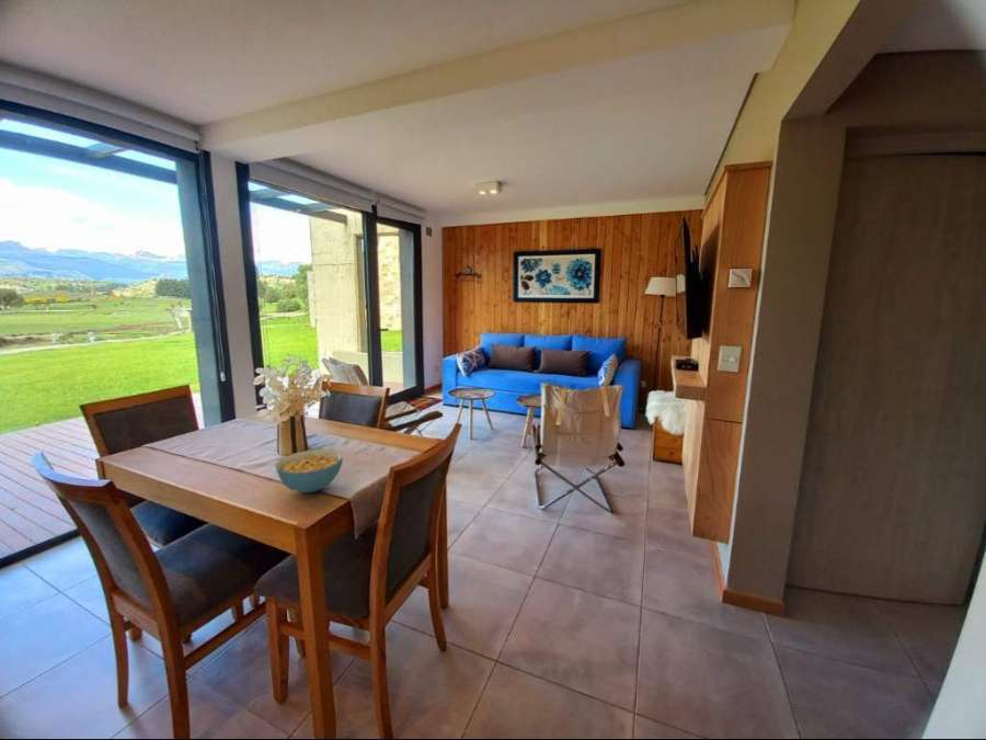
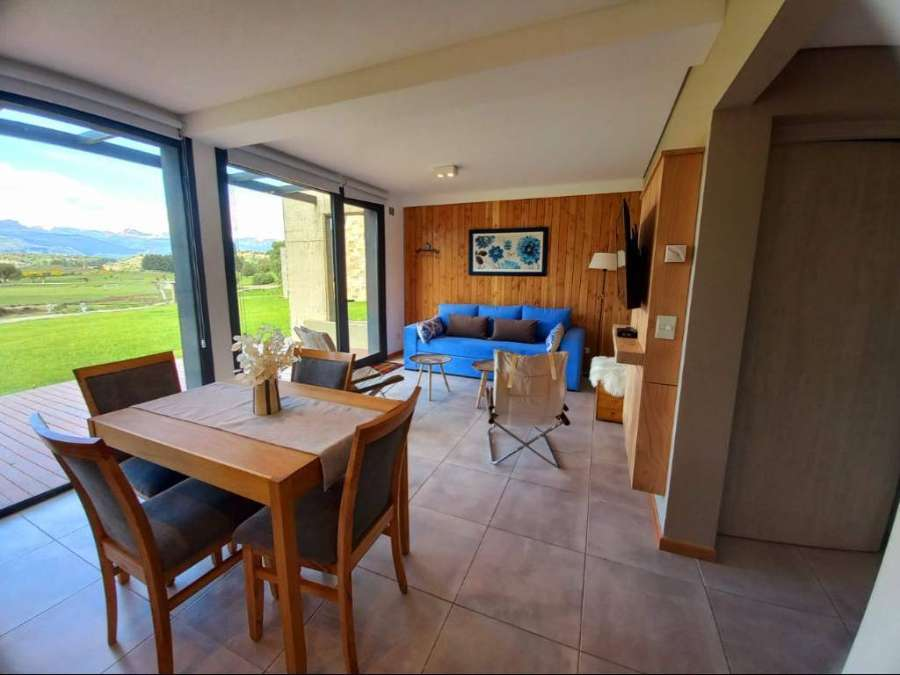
- cereal bowl [274,448,344,493]
